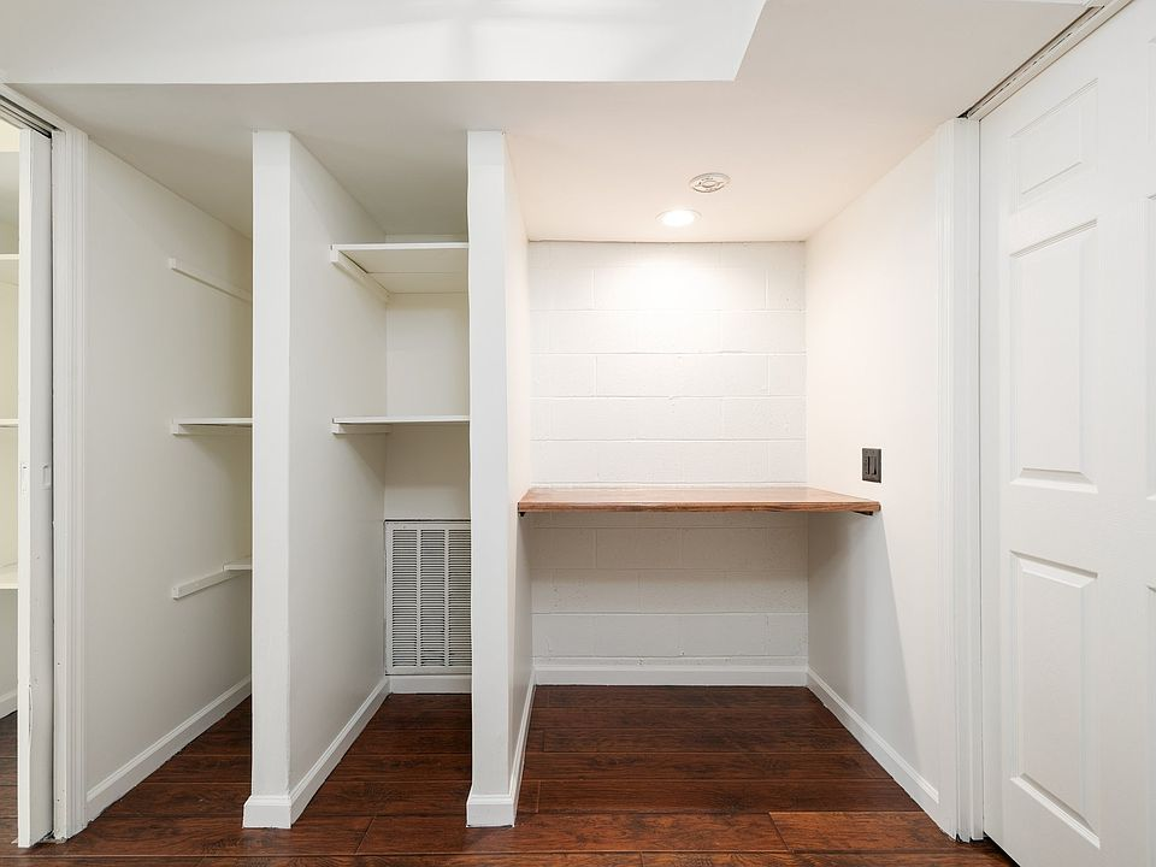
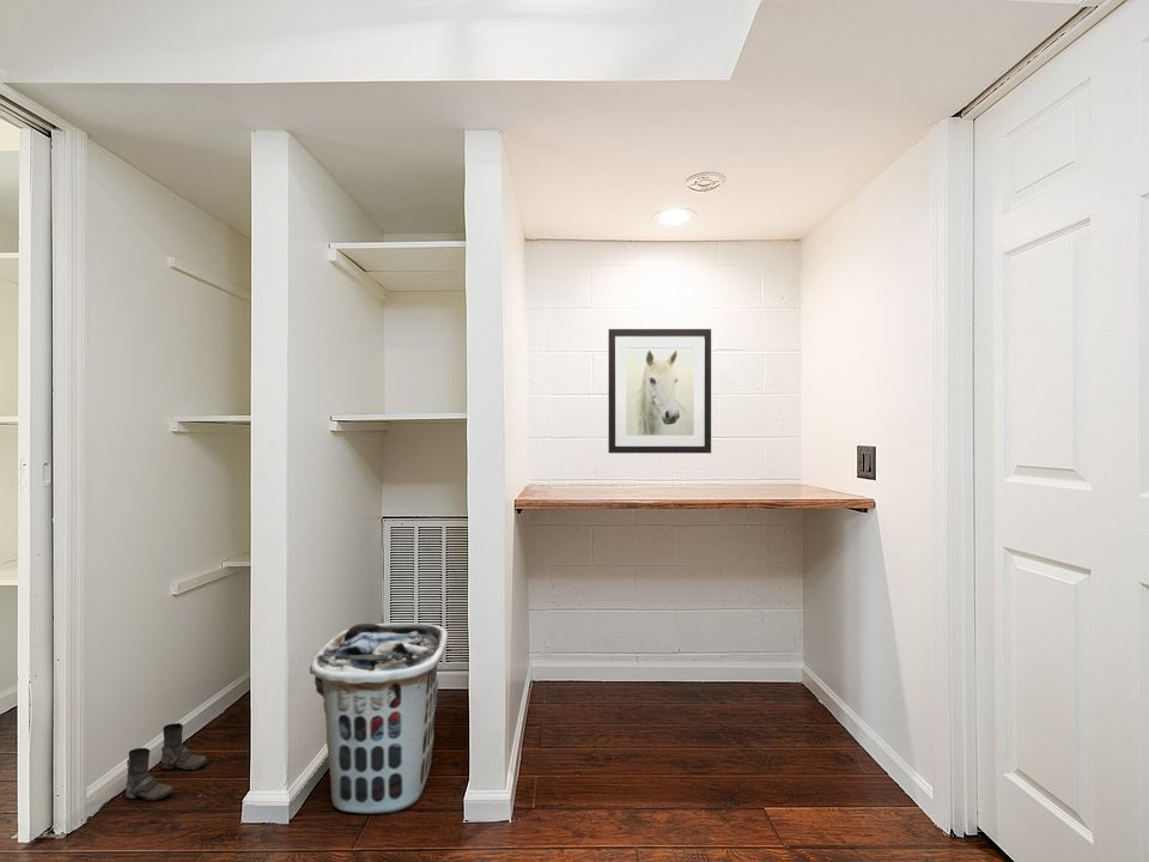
+ boots [124,722,208,802]
+ wall art [607,328,712,455]
+ clothes hamper [309,621,449,814]
